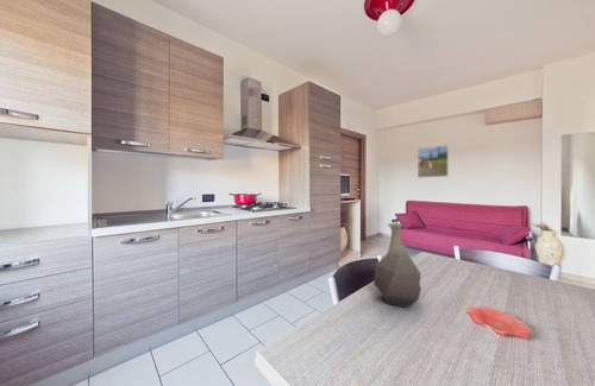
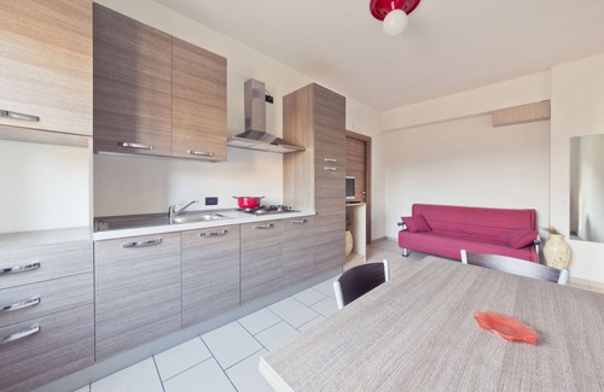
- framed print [416,144,450,179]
- vase [372,222,422,309]
